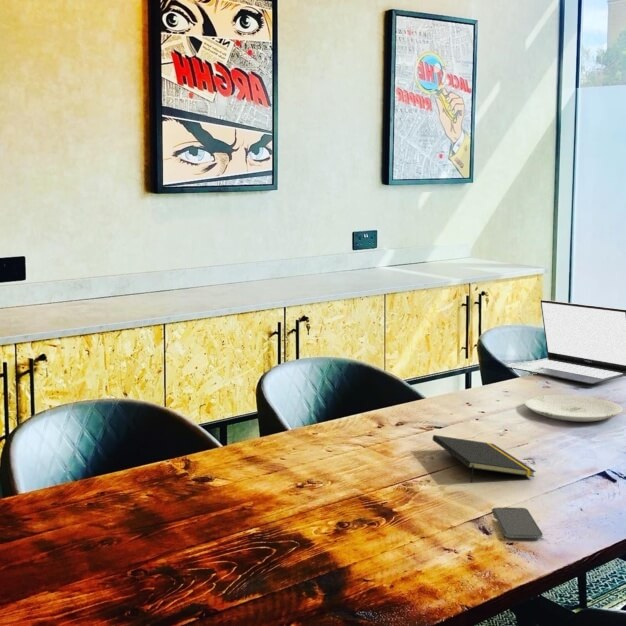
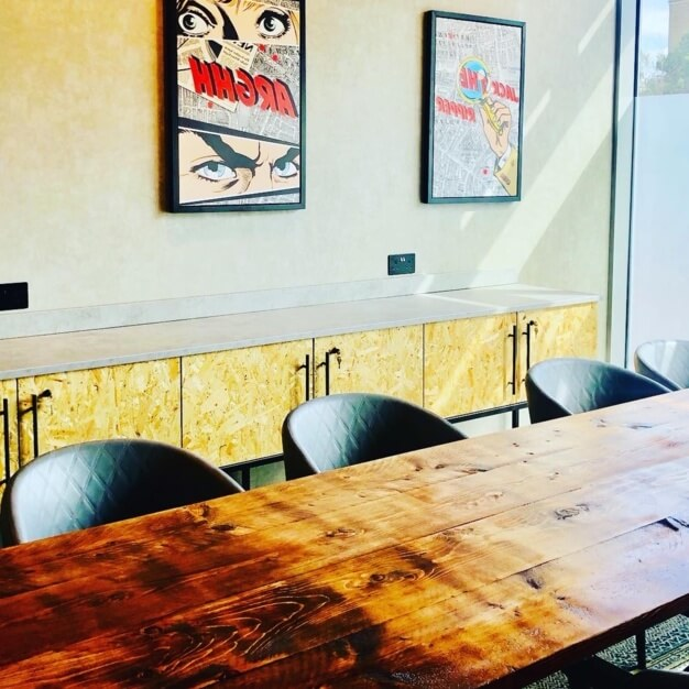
- smartphone [492,507,544,539]
- laptop [506,299,626,385]
- plate [524,394,623,422]
- notepad [431,434,537,484]
